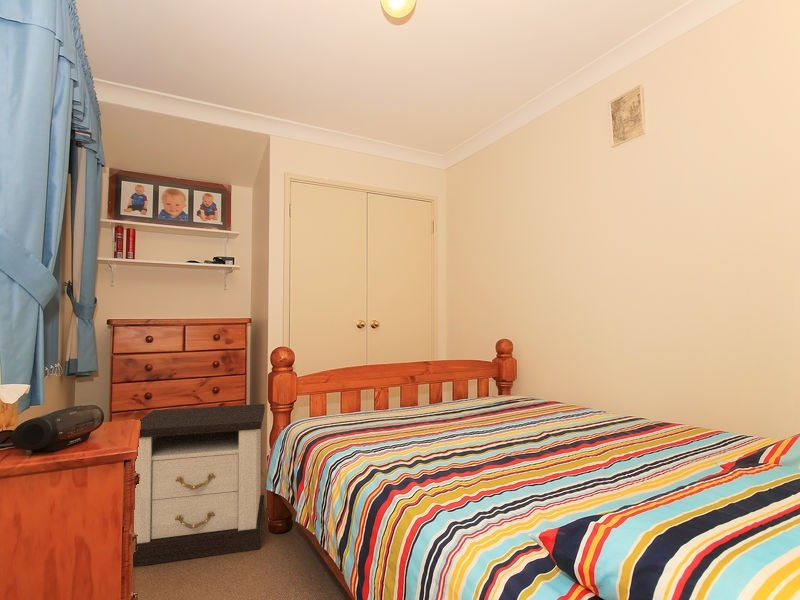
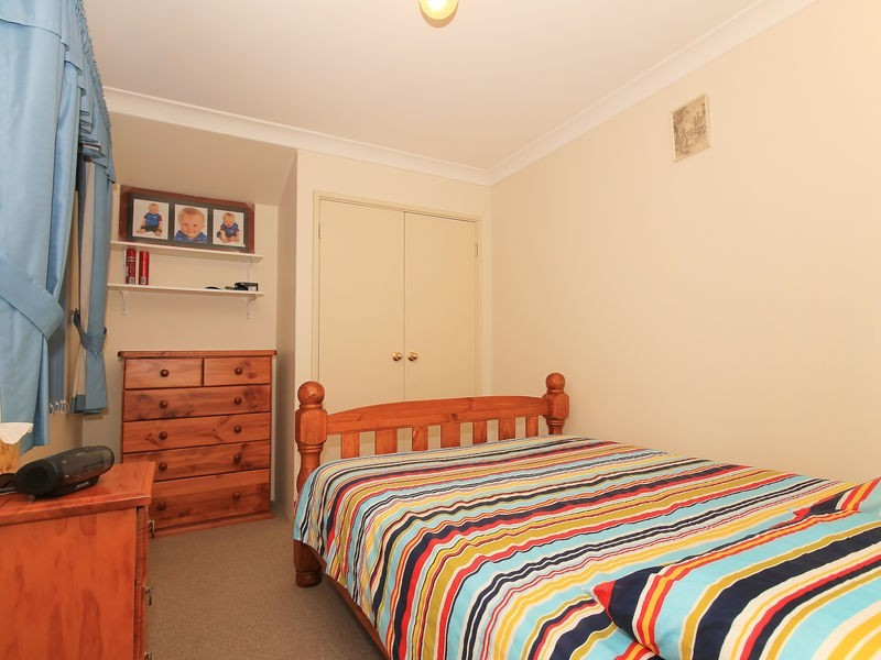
- nightstand [132,403,266,568]
